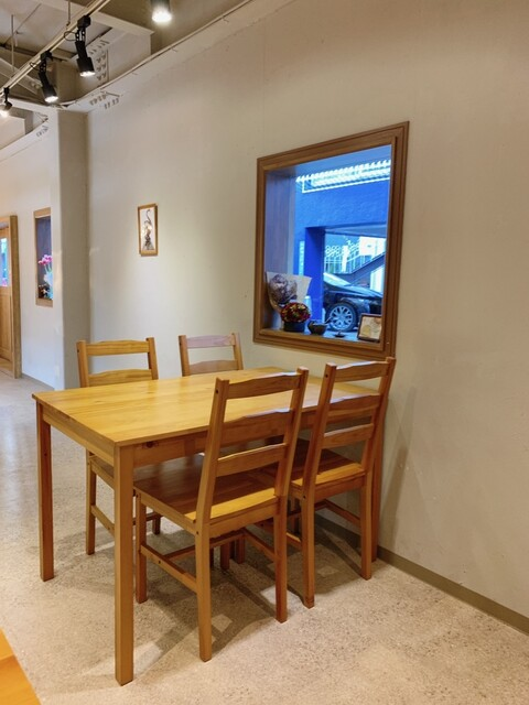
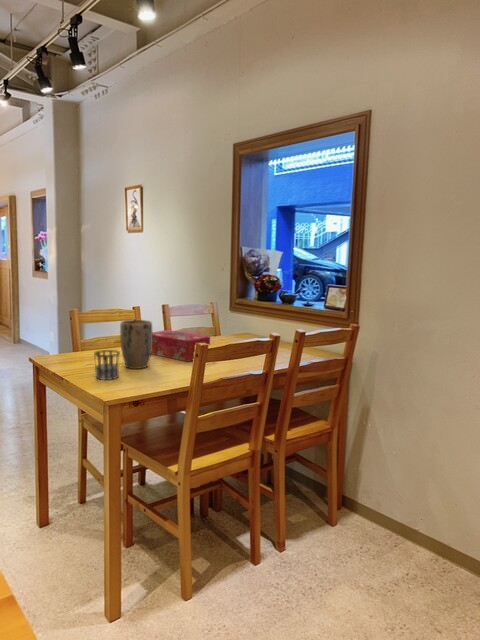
+ cup [93,349,121,381]
+ tissue box [151,329,211,363]
+ plant pot [119,319,153,370]
